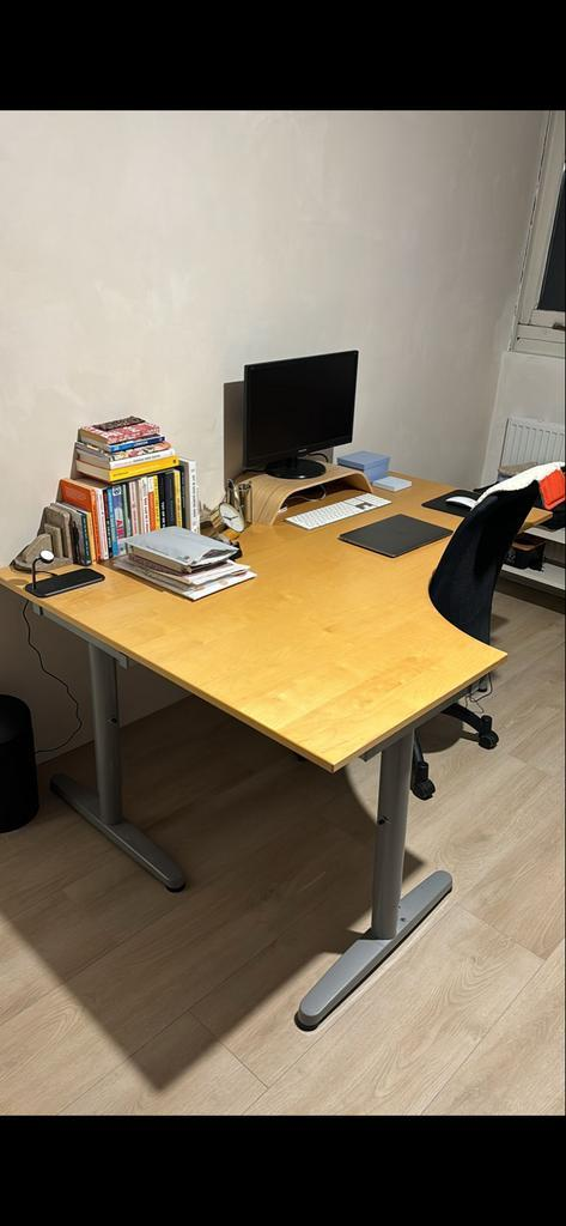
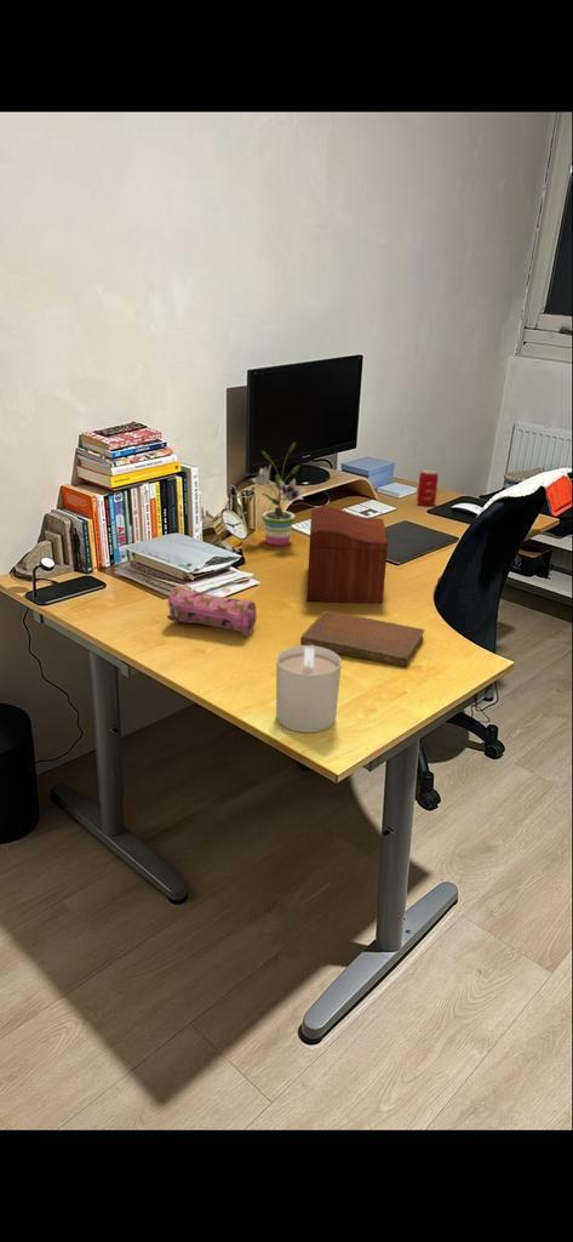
+ sewing box [305,506,389,605]
+ potted plant [247,441,308,547]
+ beverage can [416,468,440,507]
+ notebook [299,610,425,668]
+ candle [275,645,343,734]
+ pencil case [166,586,258,637]
